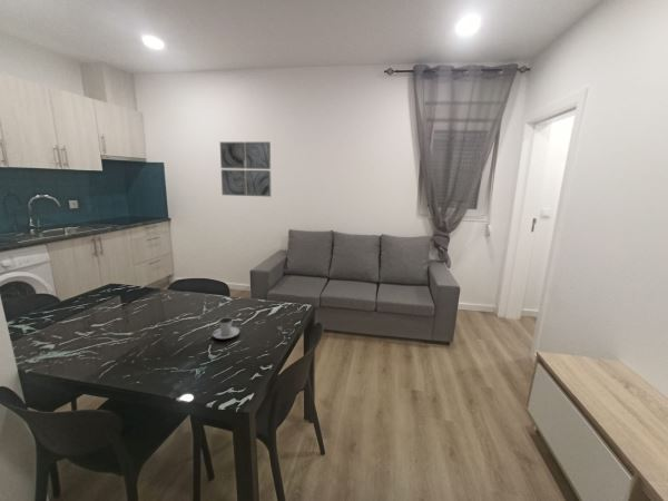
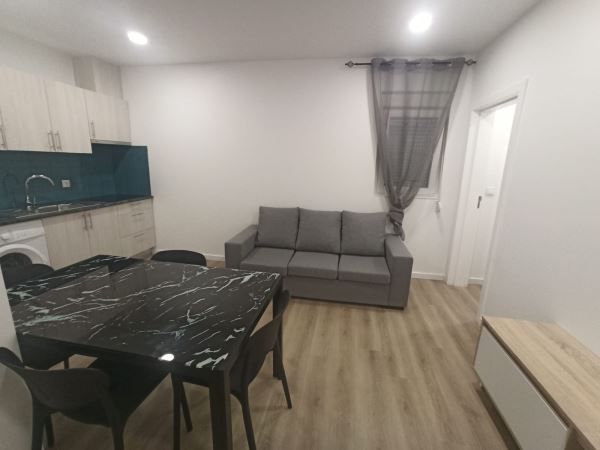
- wall art [219,141,272,198]
- cappuccino [209,316,240,340]
